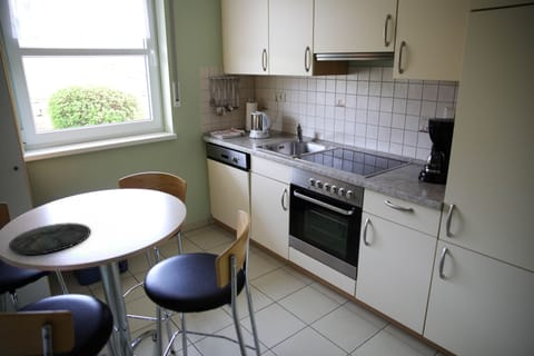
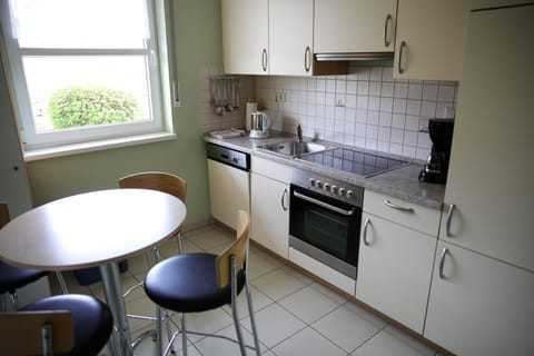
- plate [8,221,91,256]
